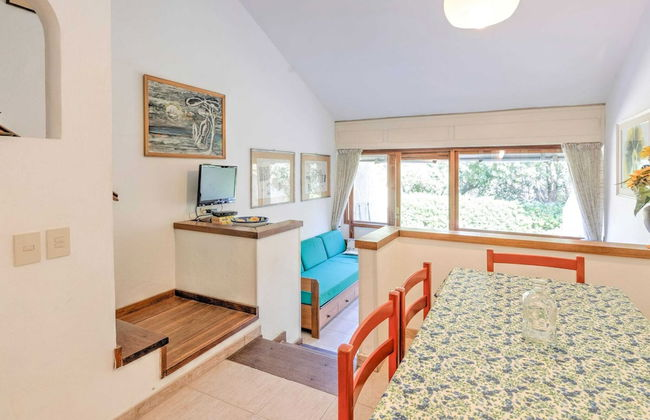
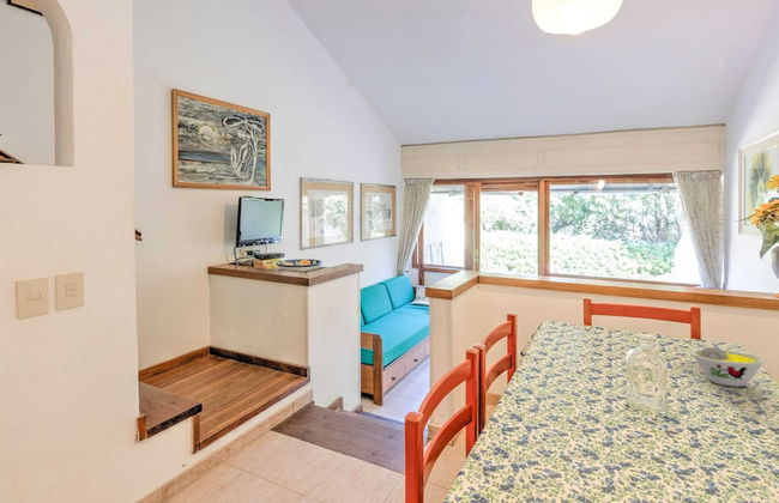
+ bowl [692,346,765,387]
